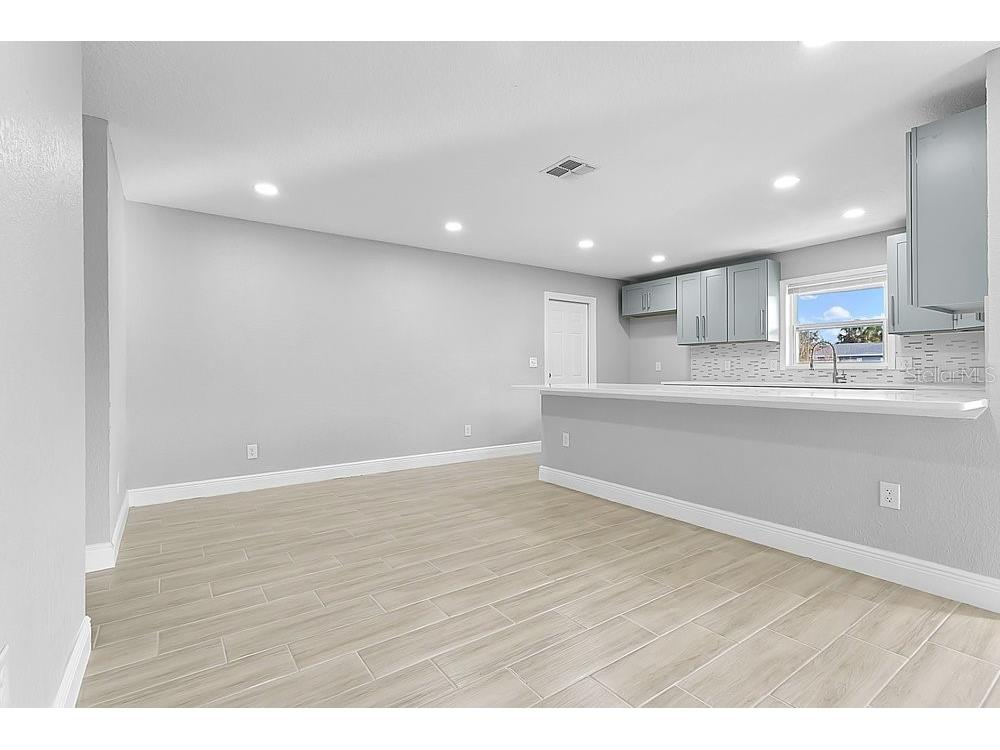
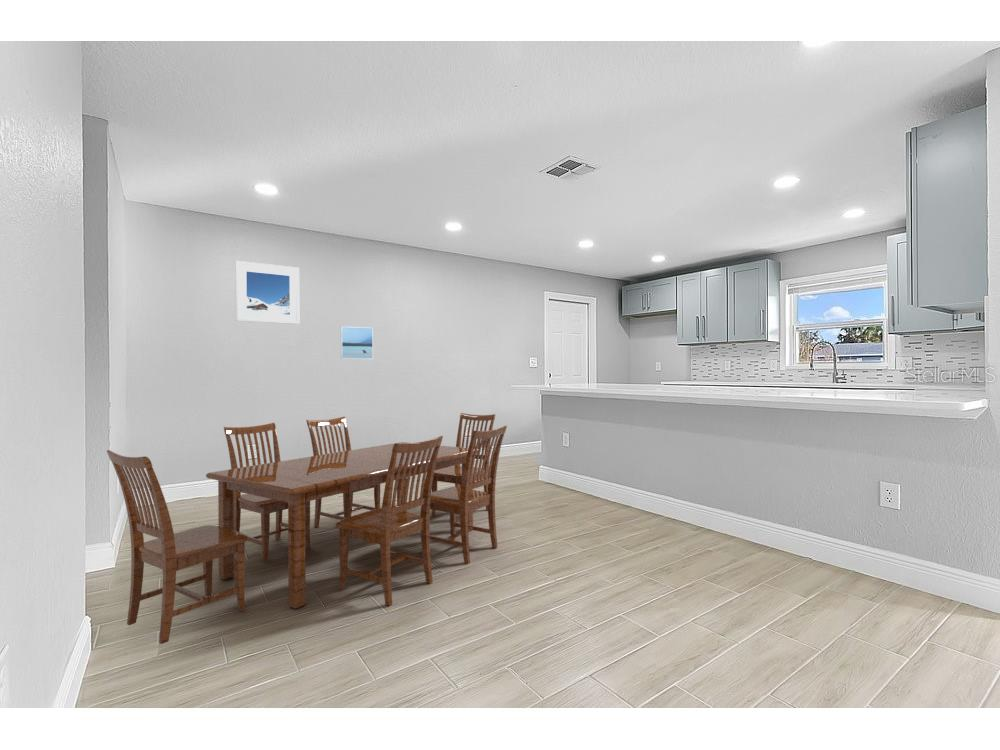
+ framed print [340,325,374,360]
+ dining set [106,412,508,645]
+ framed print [235,260,300,325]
